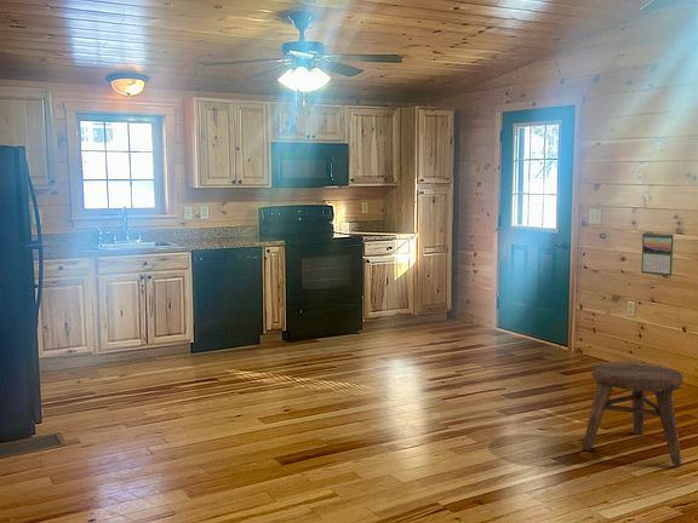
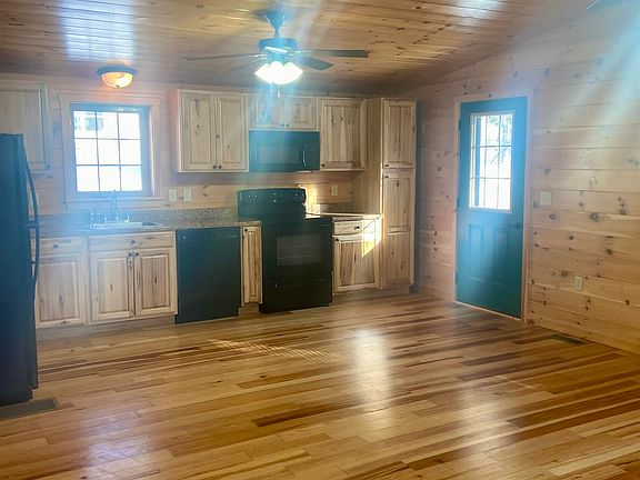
- calendar [640,231,675,277]
- stool [582,361,685,467]
